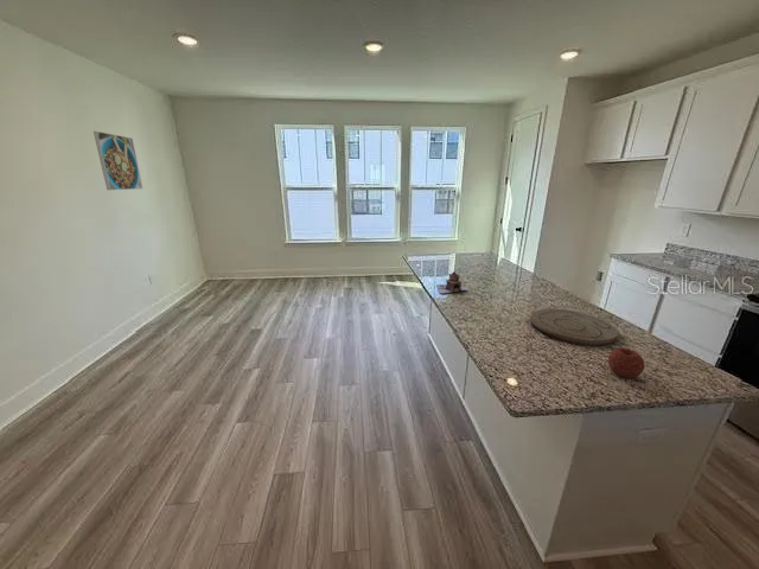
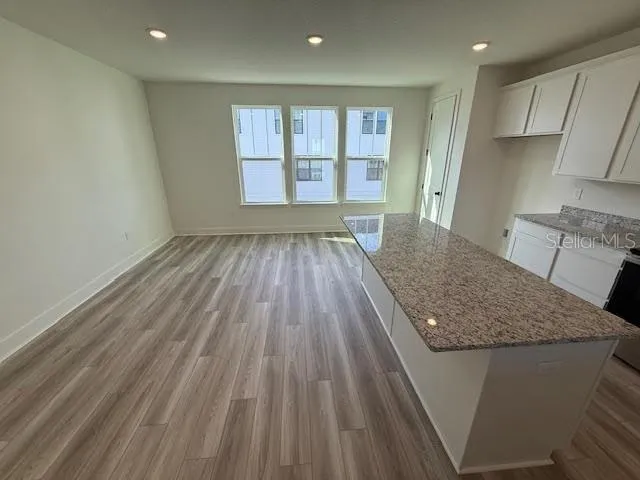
- fruit [607,347,645,378]
- cutting board [529,308,619,347]
- teapot [435,270,468,295]
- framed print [93,130,143,191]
